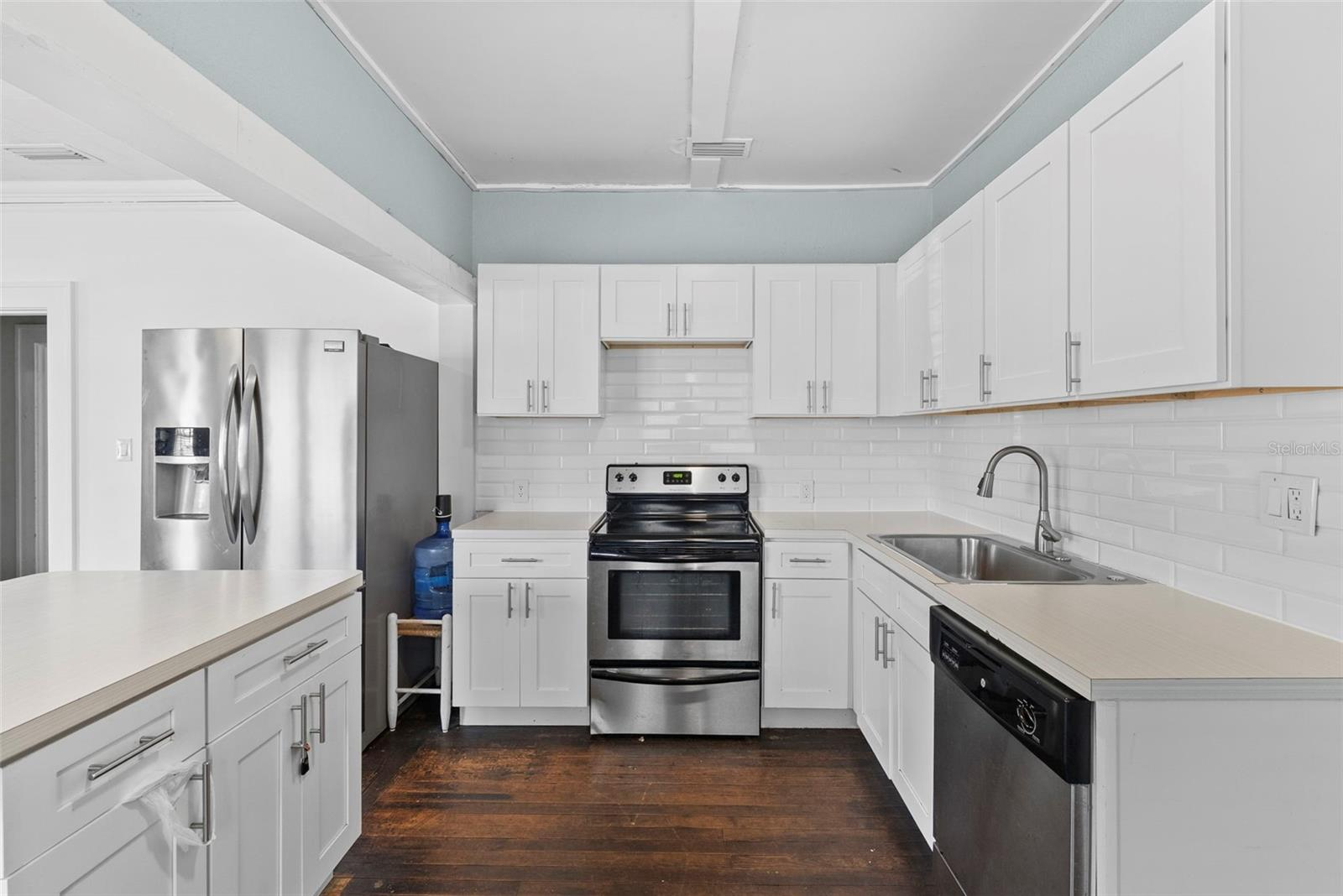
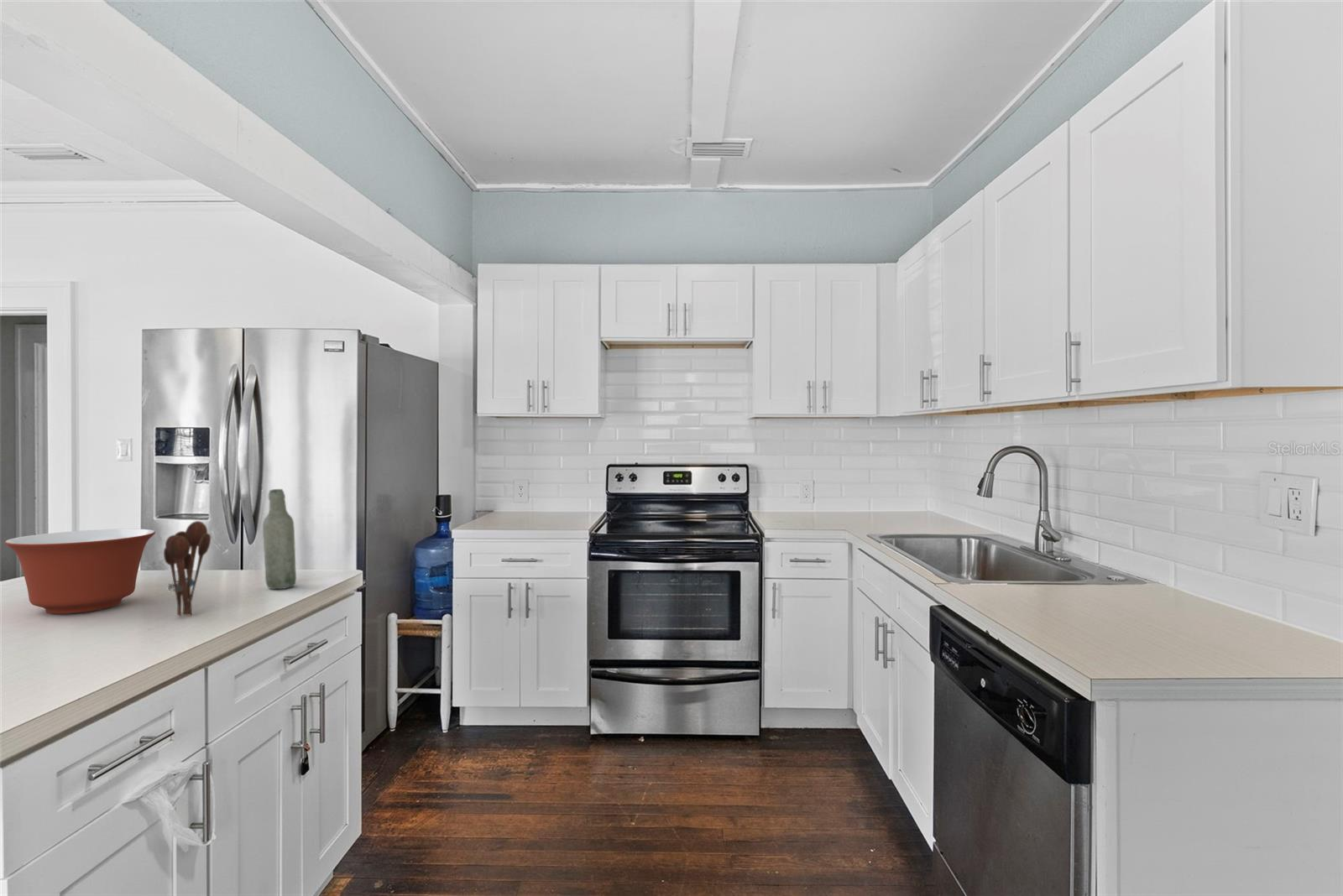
+ utensil holder [163,520,212,618]
+ mixing bowl [3,528,156,614]
+ bottle [262,488,297,590]
